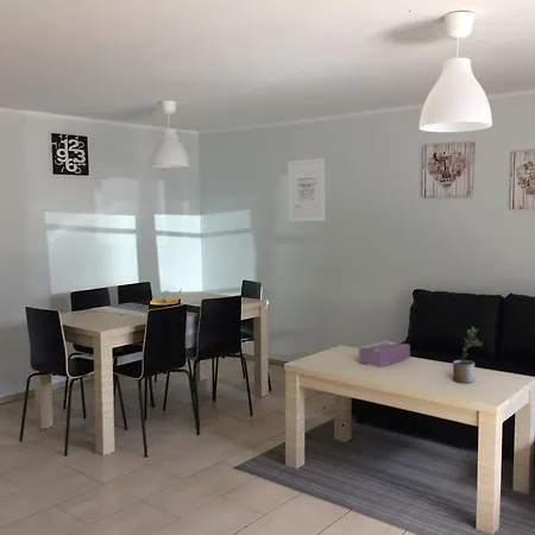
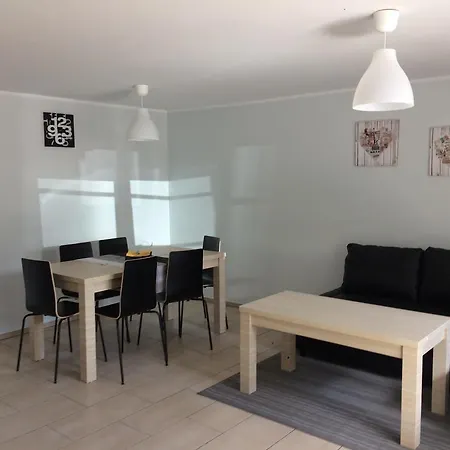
- potted plant [452,326,484,385]
- wall art [287,157,326,222]
- tissue box [358,339,411,369]
